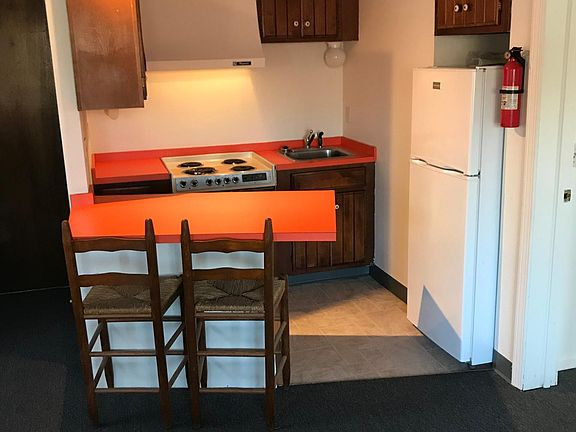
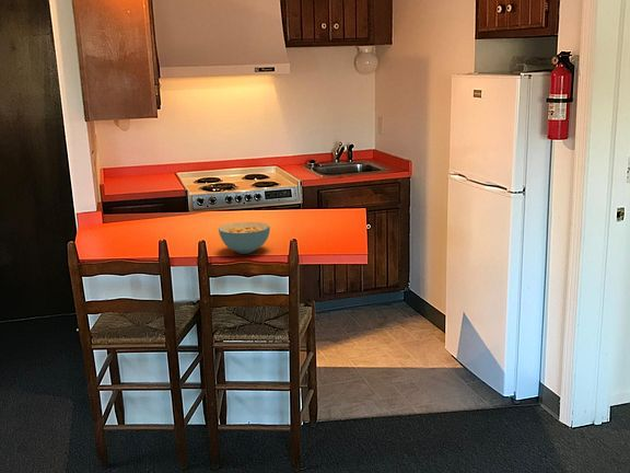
+ cereal bowl [218,221,271,255]
